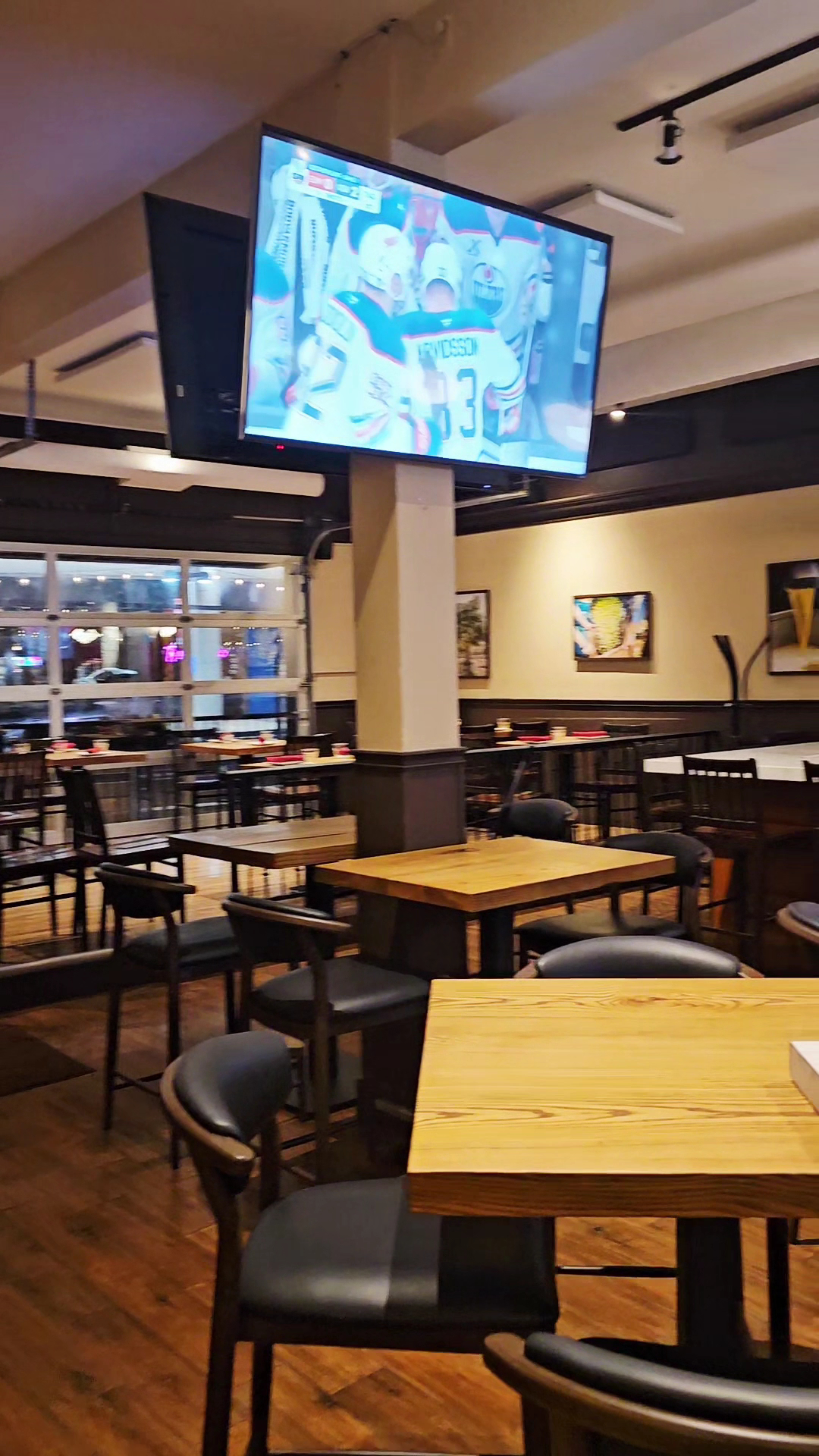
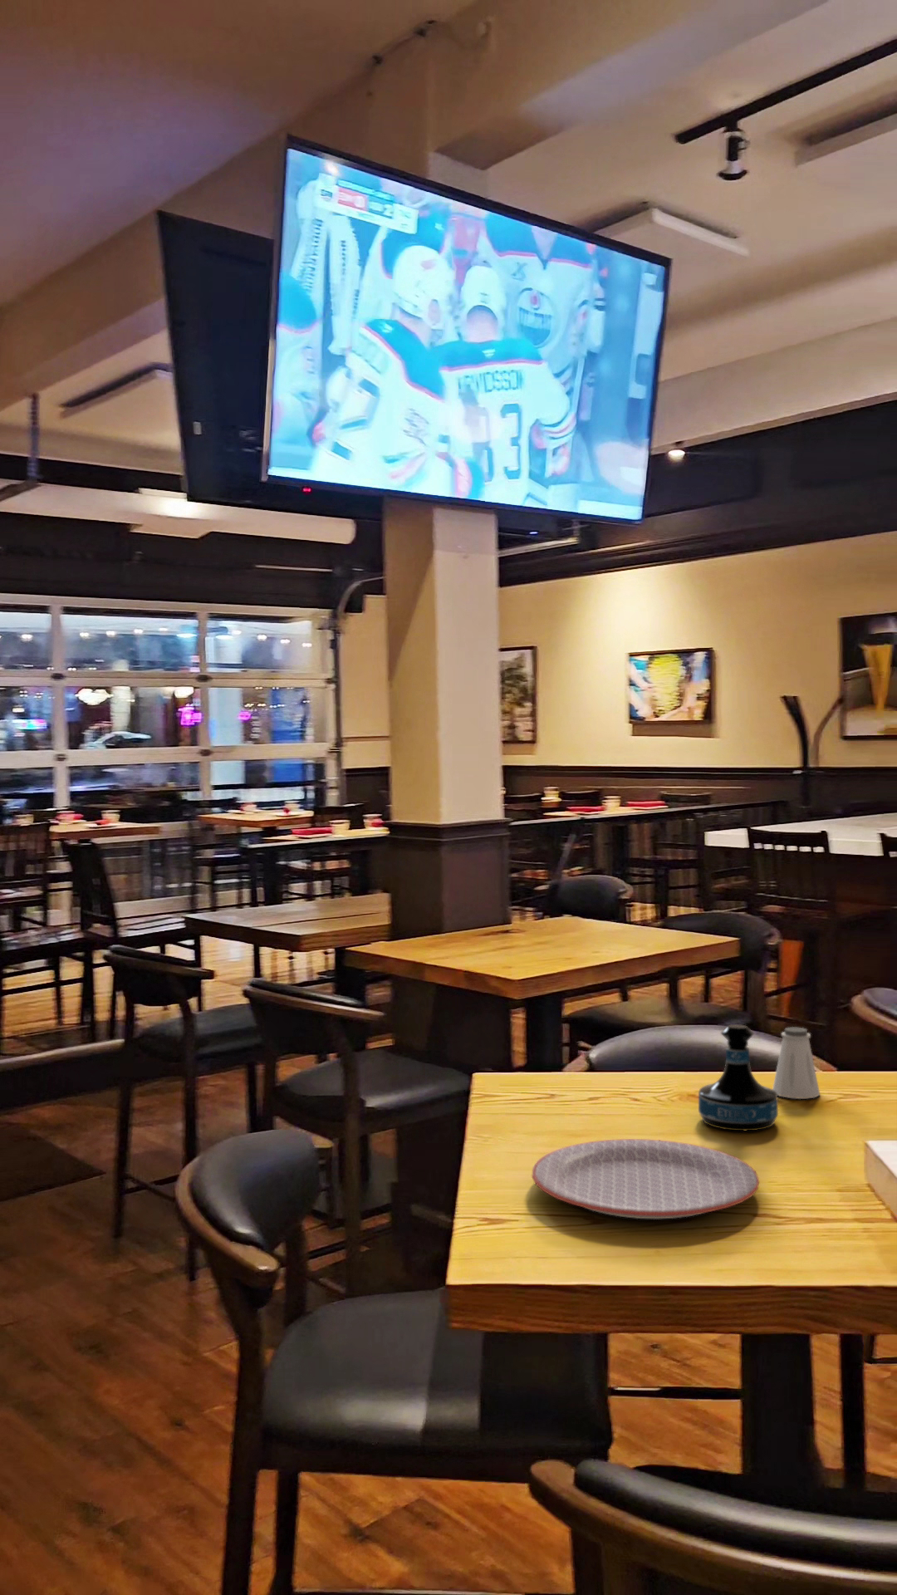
+ plate [531,1138,760,1219]
+ saltshaker [771,1026,820,1100]
+ tequila bottle [698,1023,779,1132]
